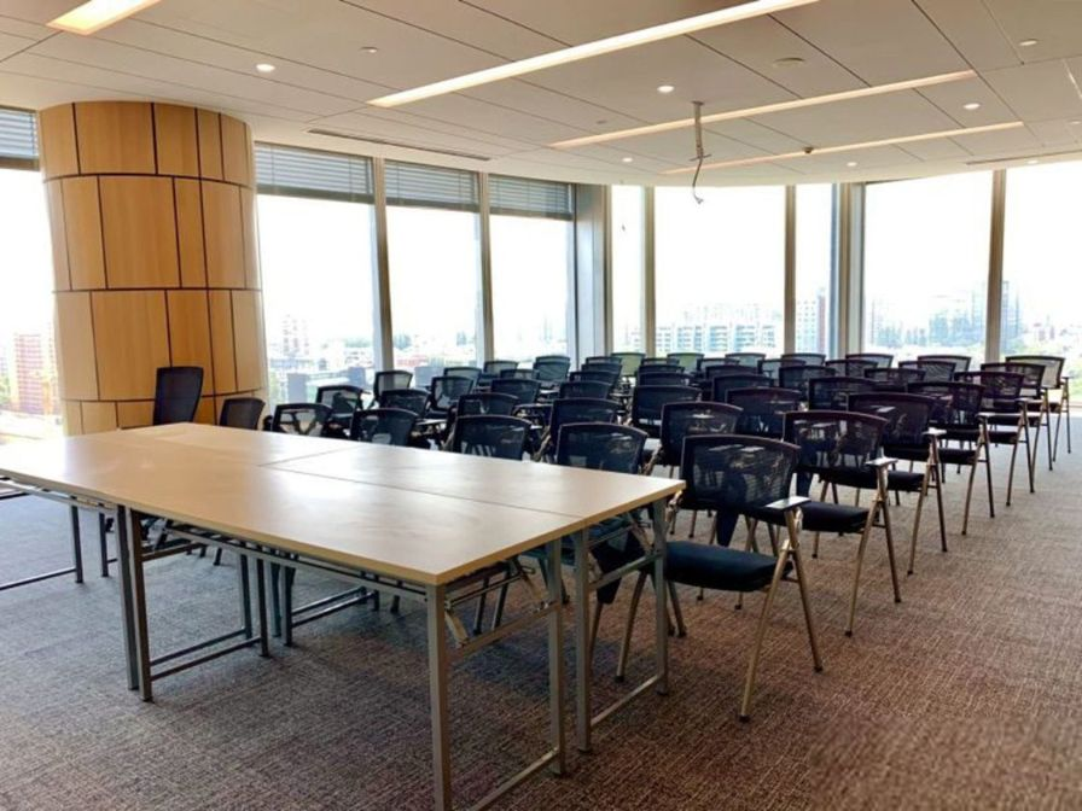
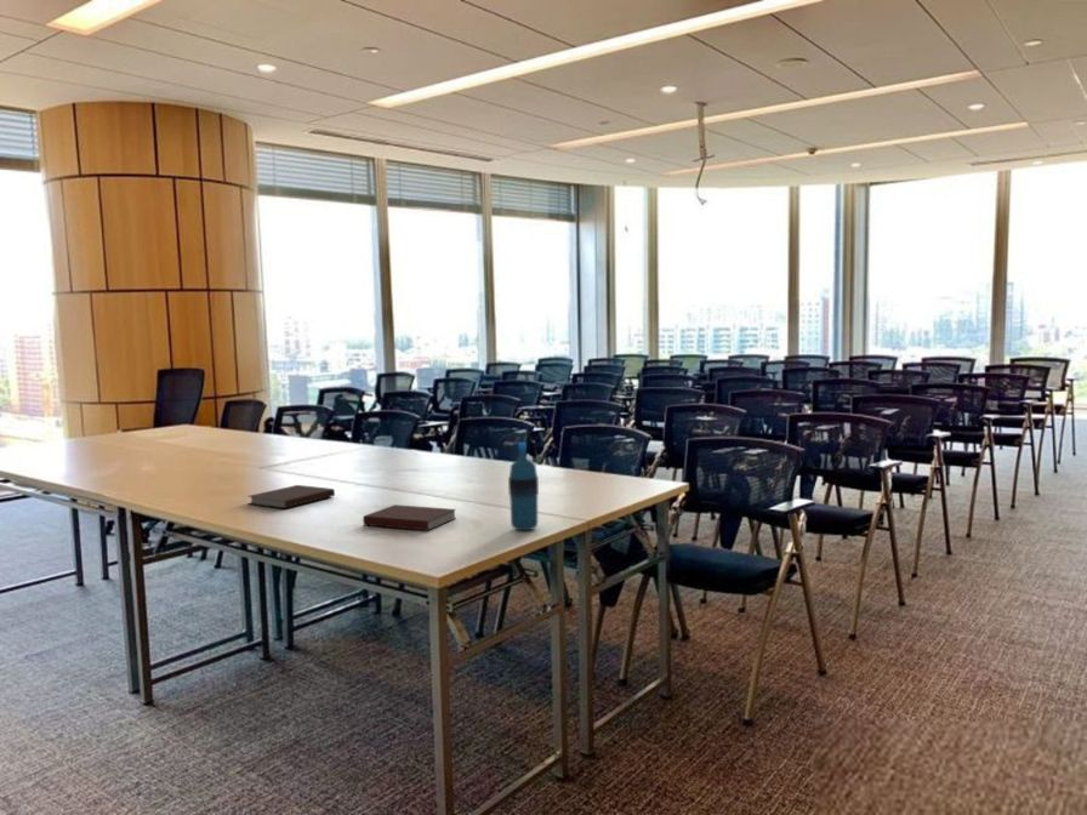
+ notebook [246,484,336,509]
+ notebook [362,503,457,531]
+ water bottle [507,441,540,531]
